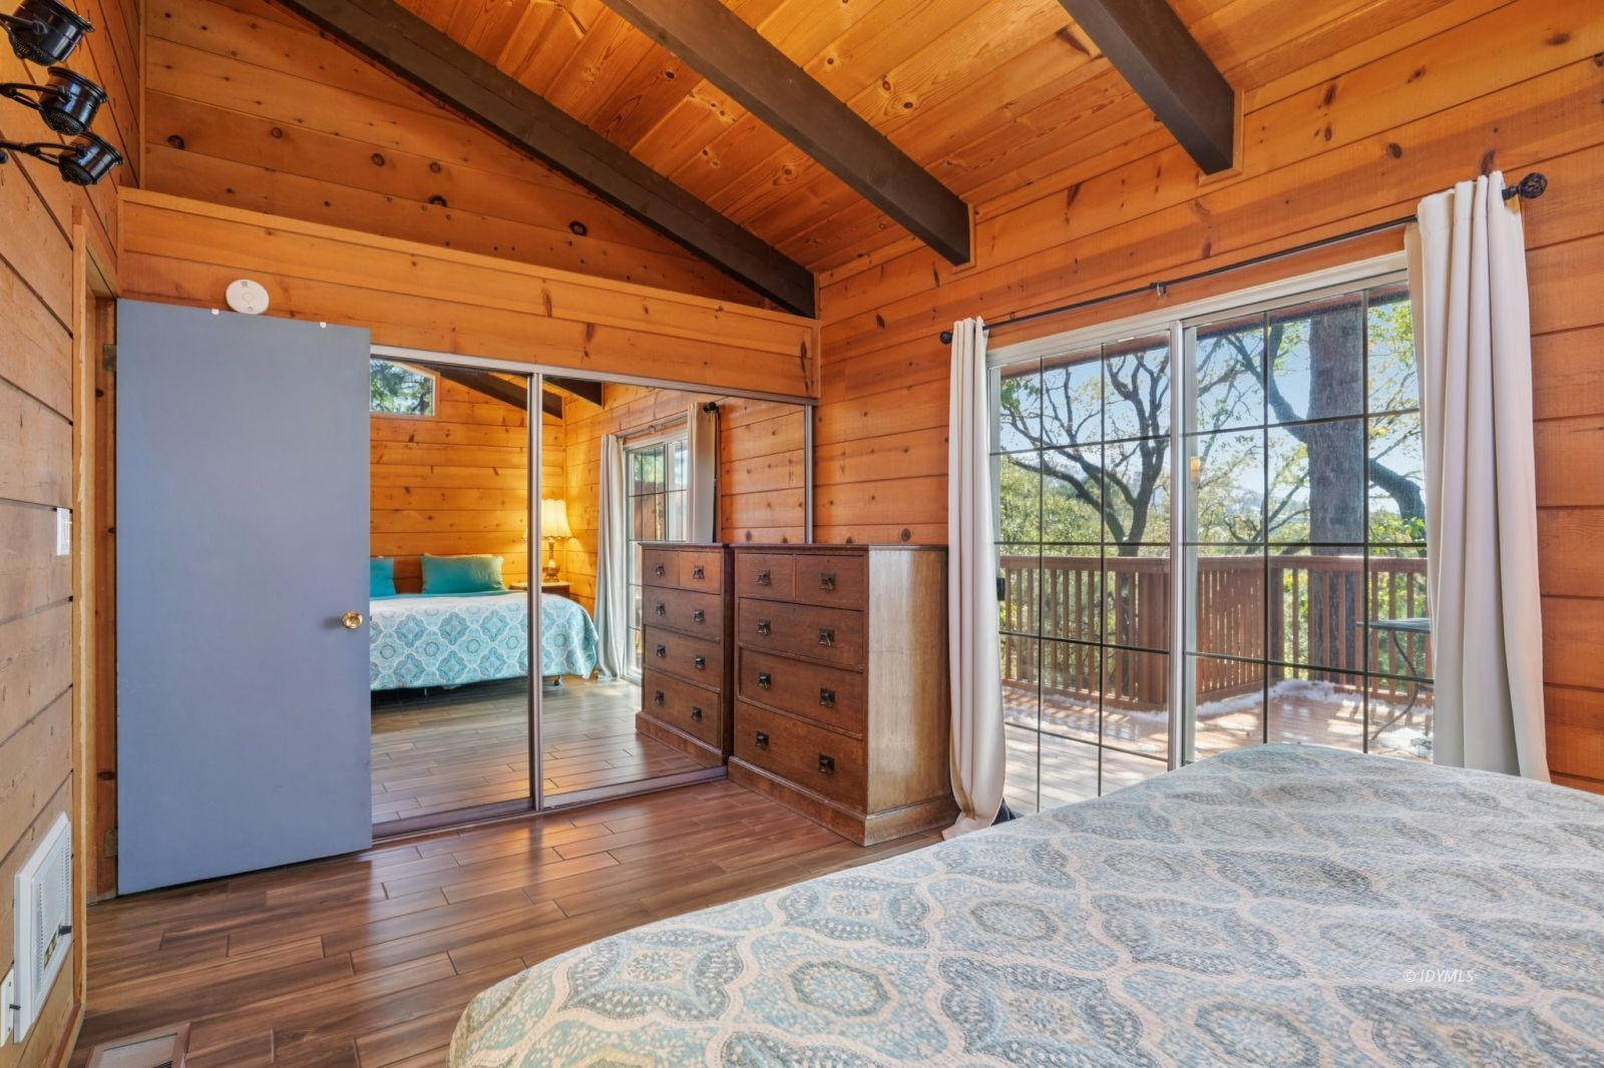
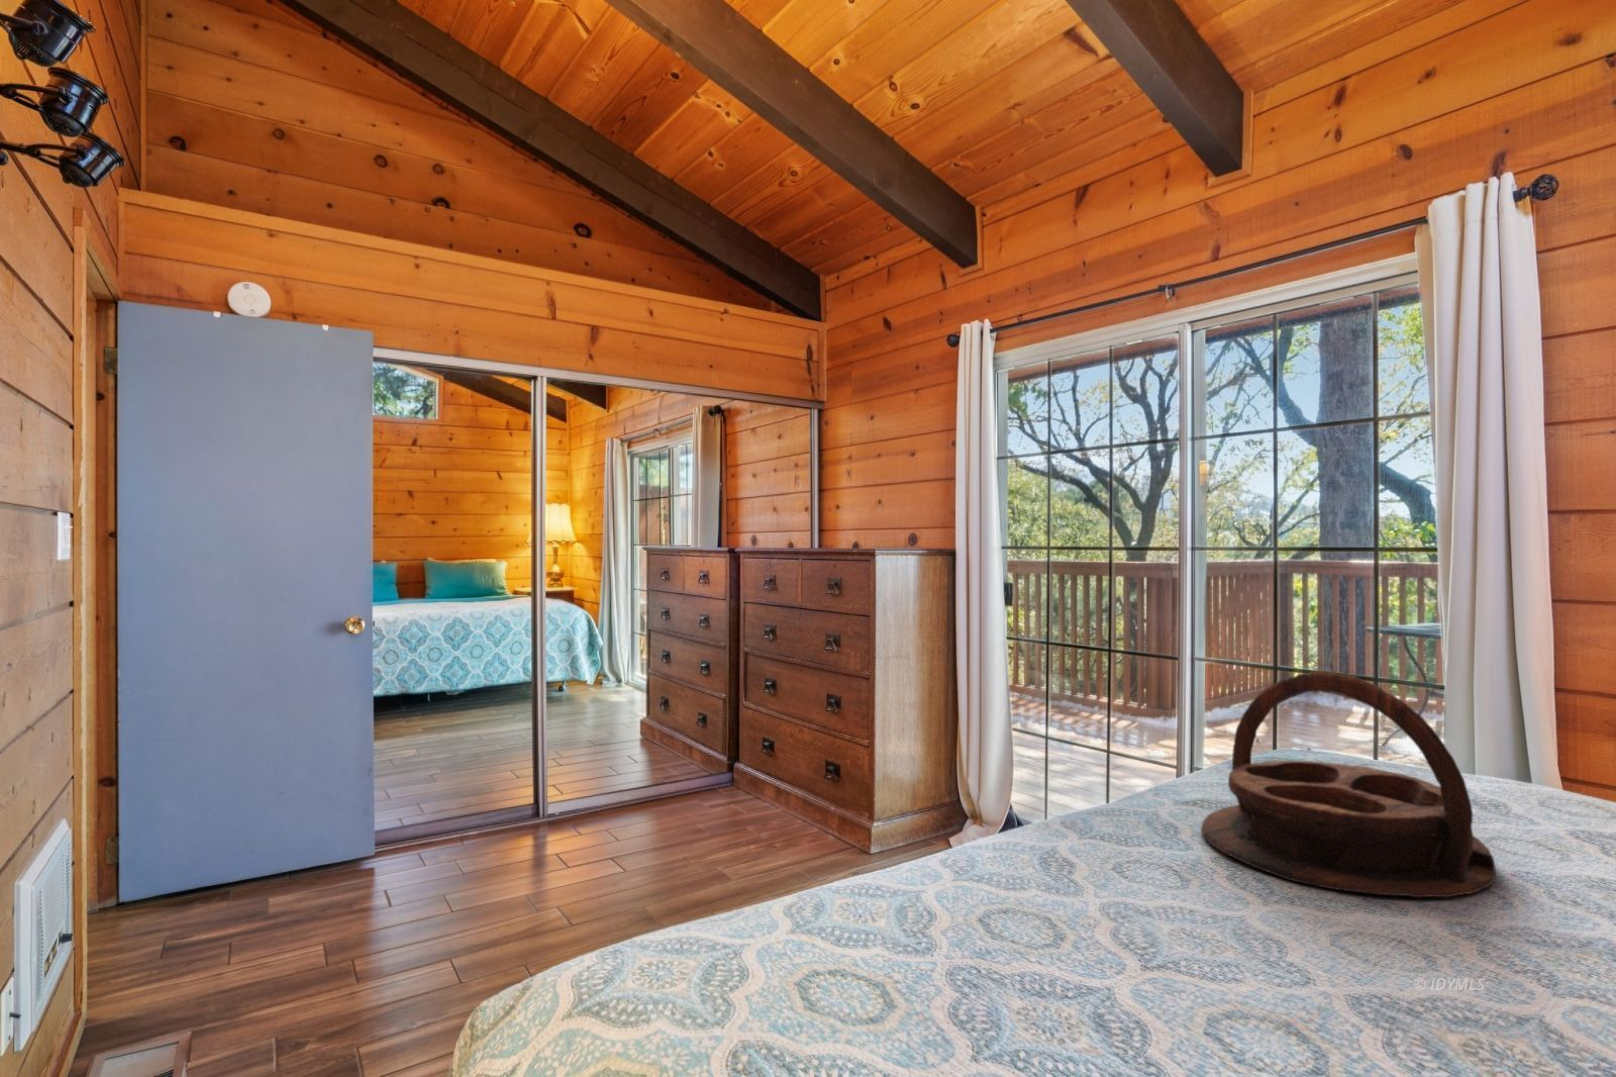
+ serving tray [1200,670,1497,898]
